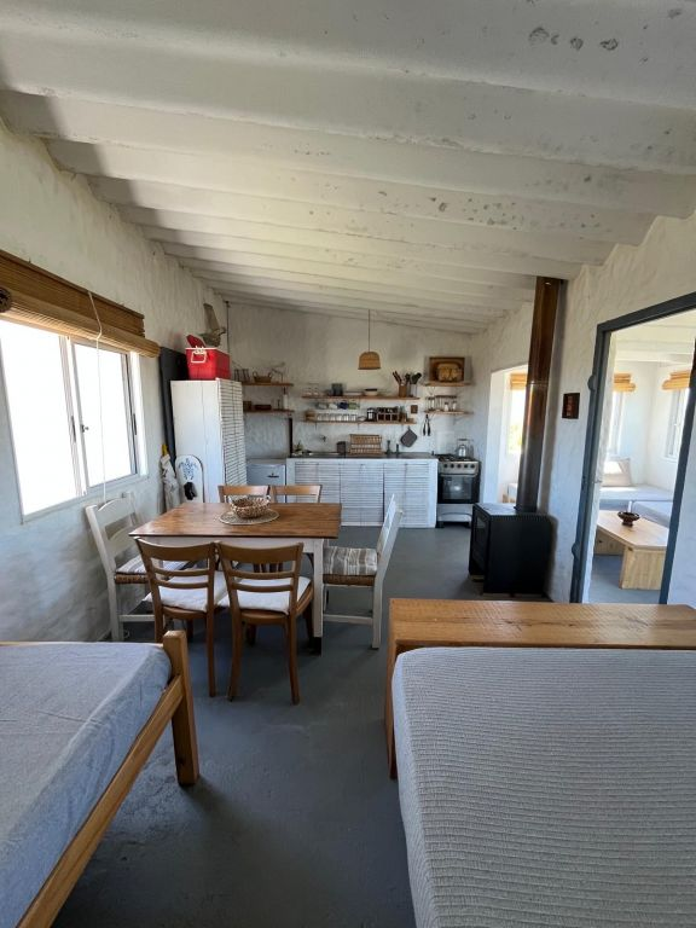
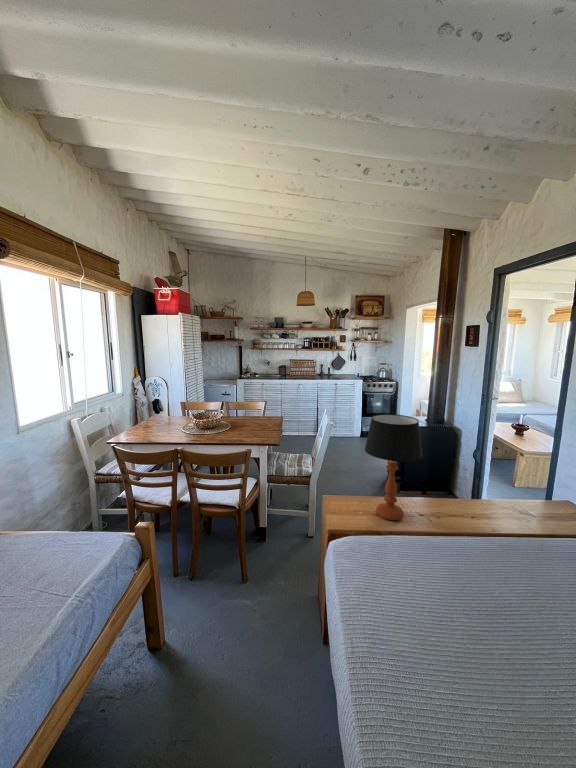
+ table lamp [364,413,424,521]
